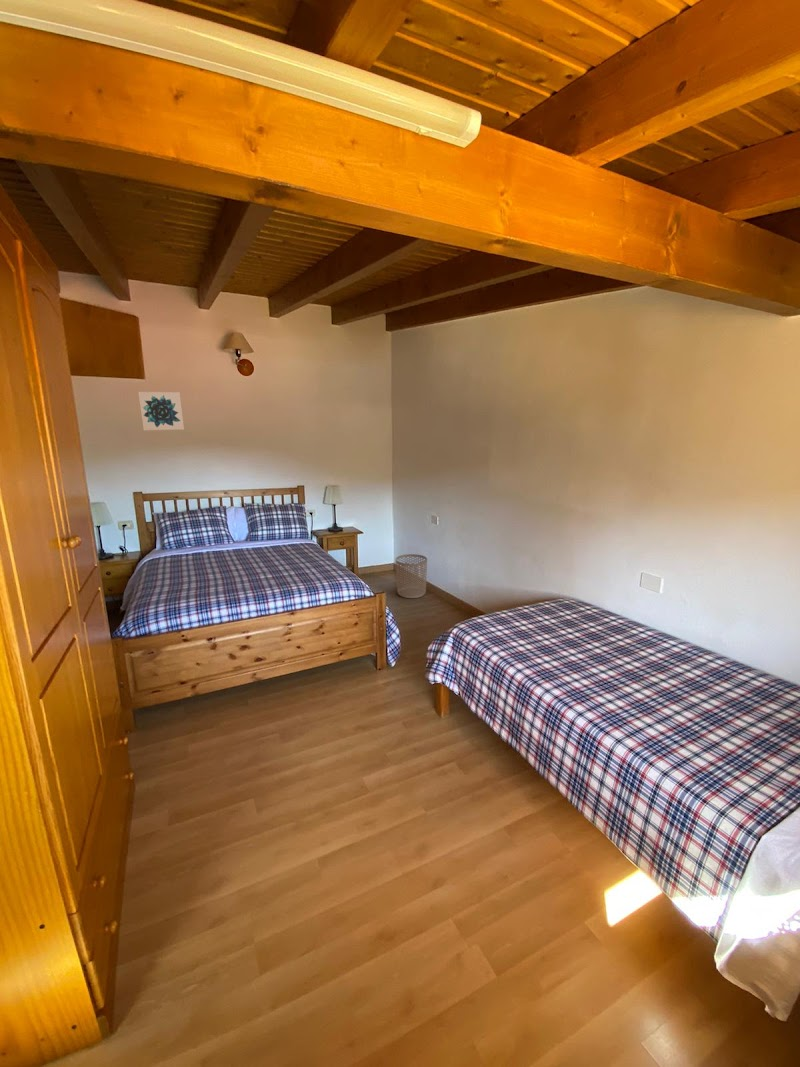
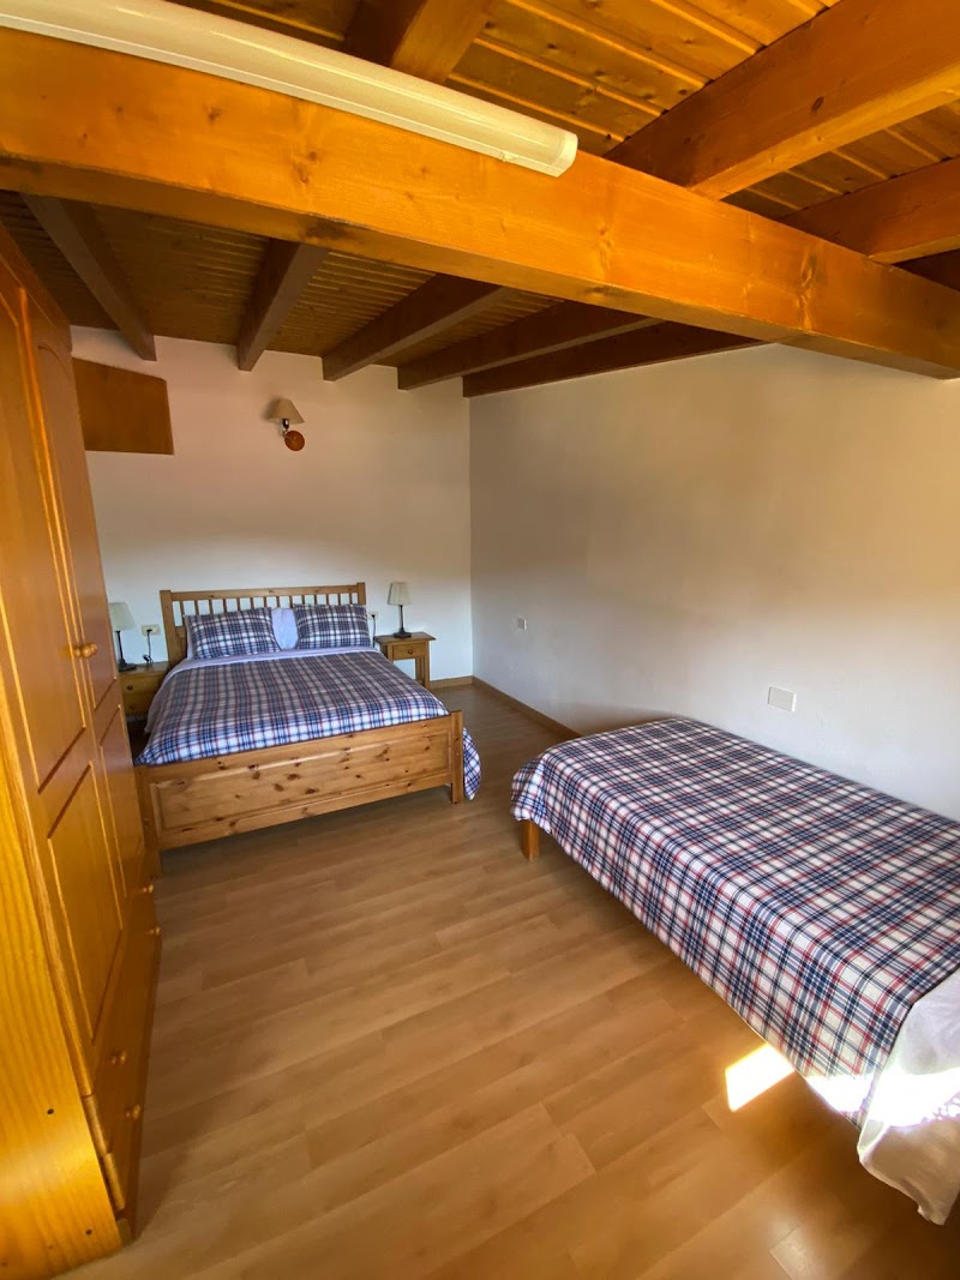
- wall art [137,391,185,431]
- waste bin [395,553,428,599]
